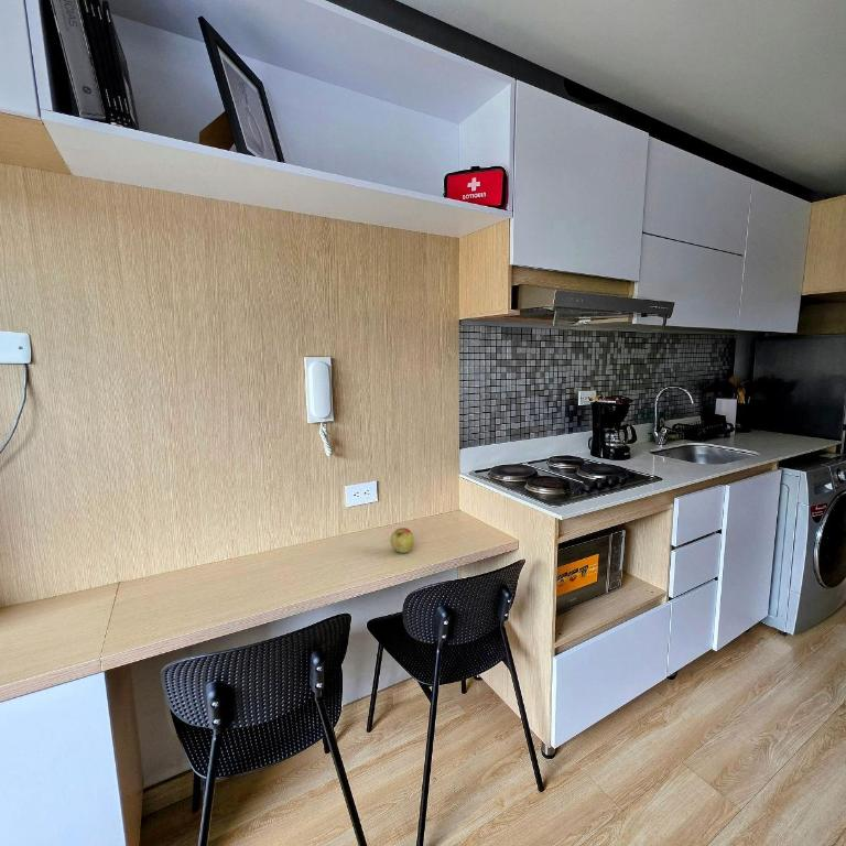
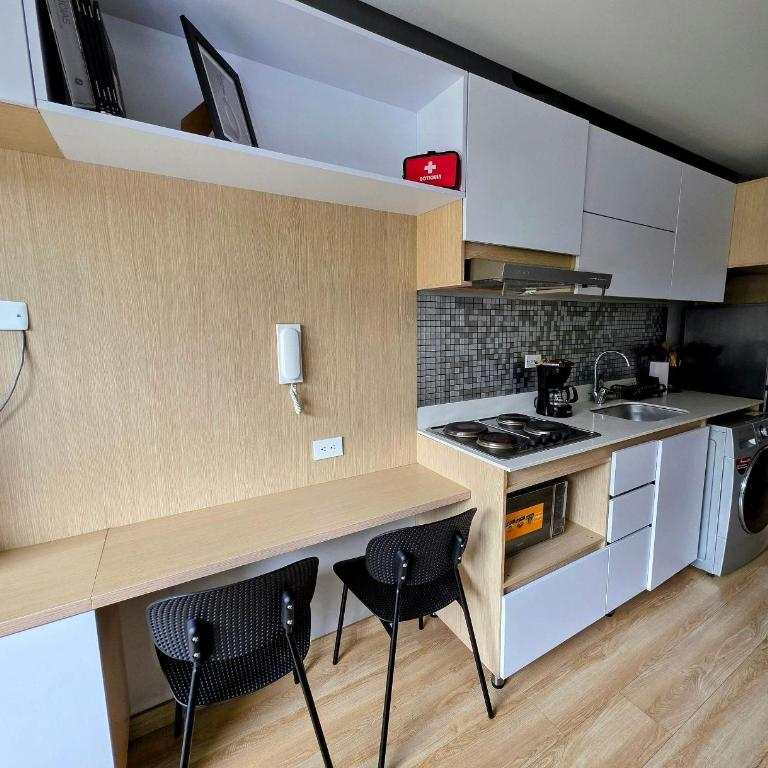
- apple [390,527,415,554]
